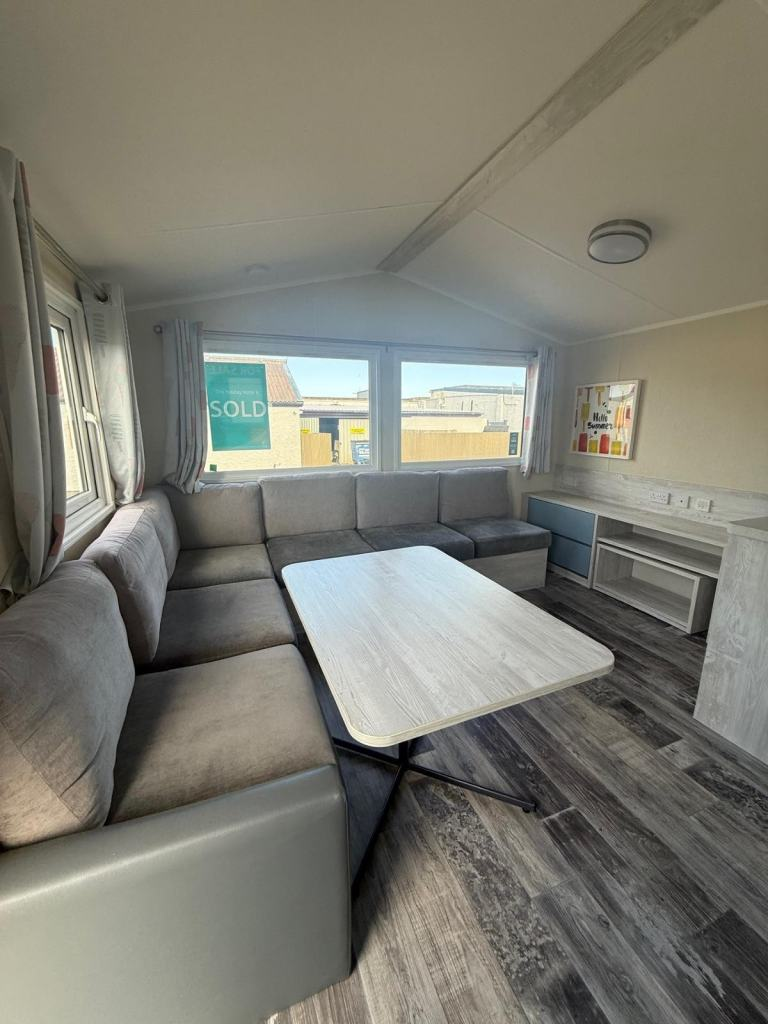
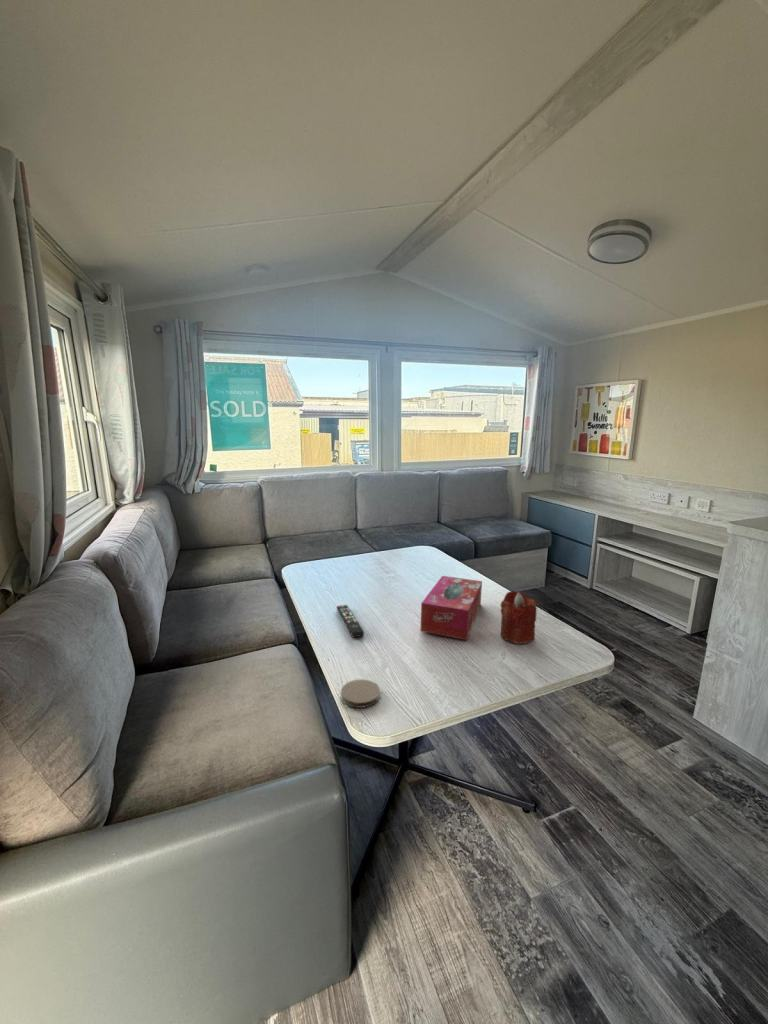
+ tissue box [419,575,483,641]
+ remote control [336,604,365,638]
+ candle [500,590,538,645]
+ coaster [340,678,381,709]
